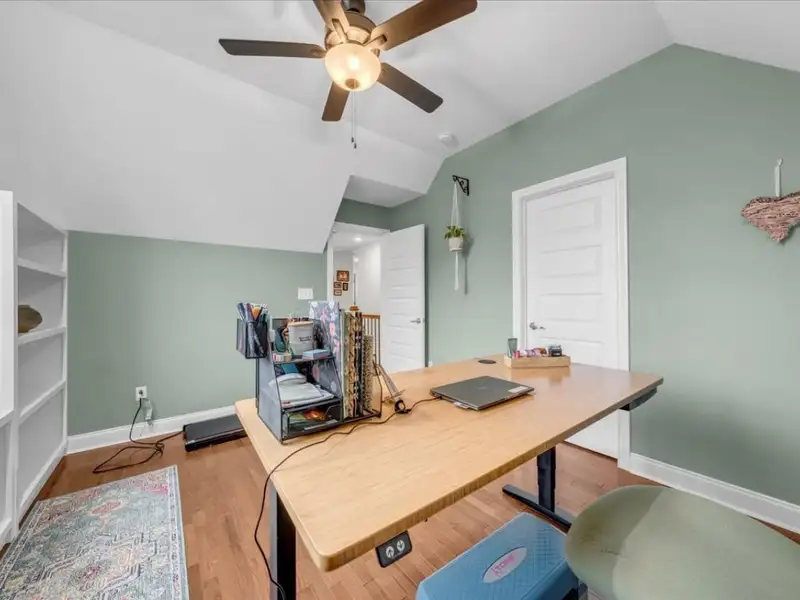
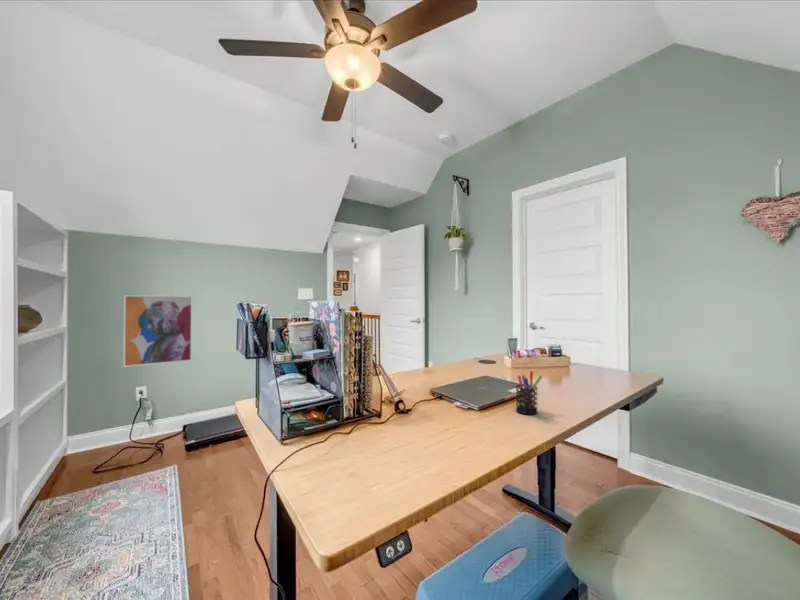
+ pen holder [515,369,543,415]
+ wall art [122,294,193,368]
